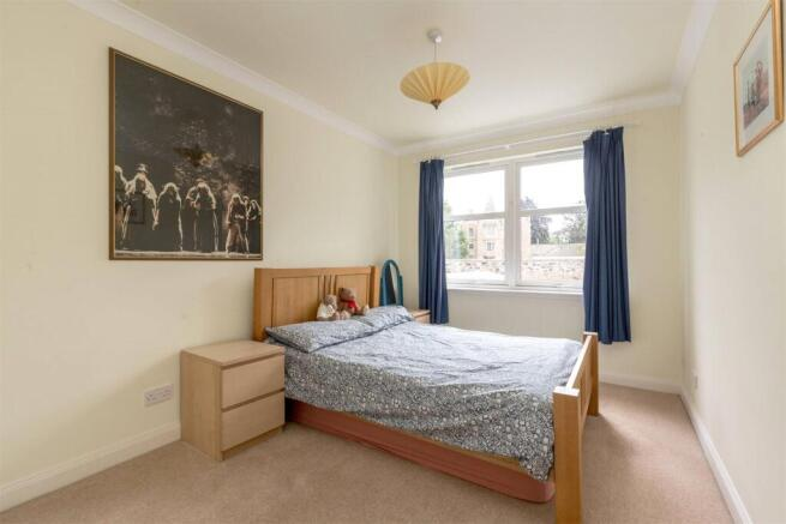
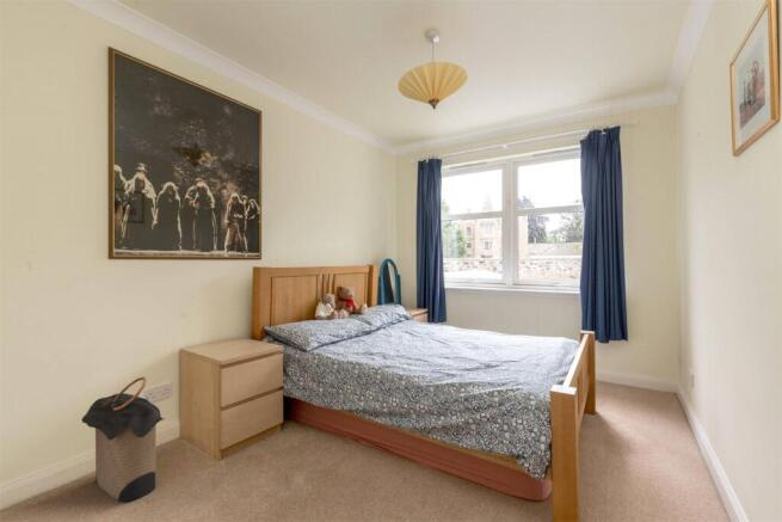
+ laundry hamper [81,376,165,503]
